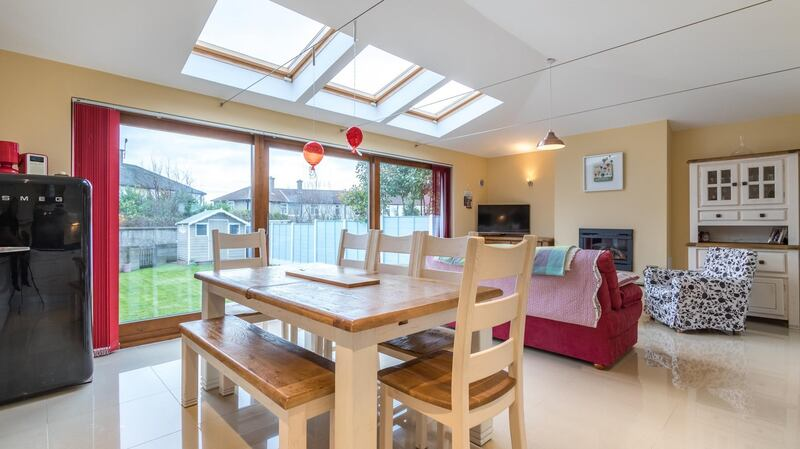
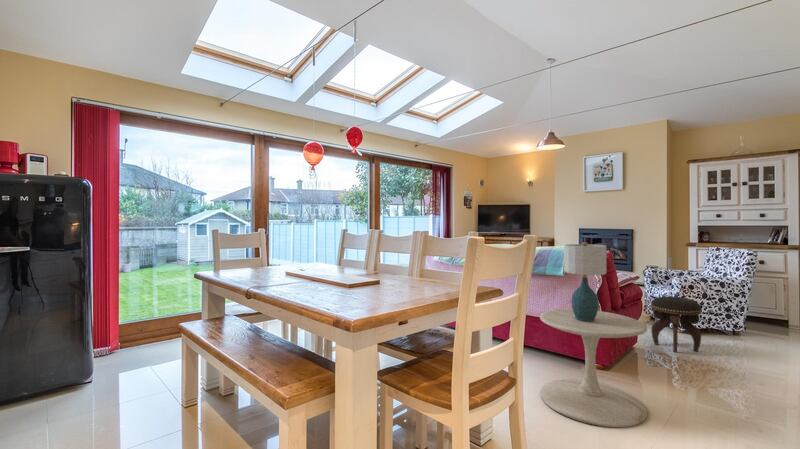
+ footstool [650,295,703,353]
+ side table [539,308,648,428]
+ table lamp [563,242,607,321]
